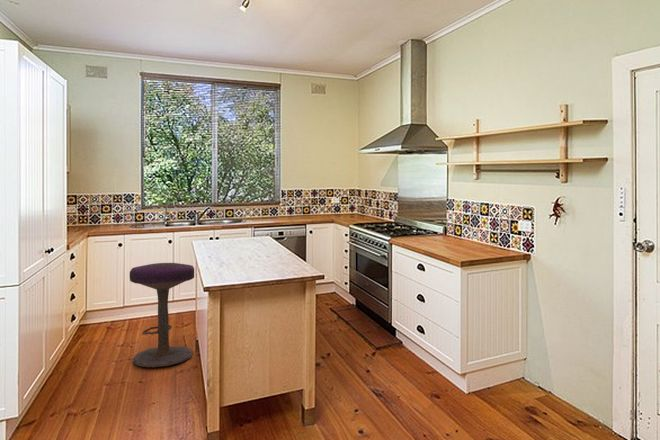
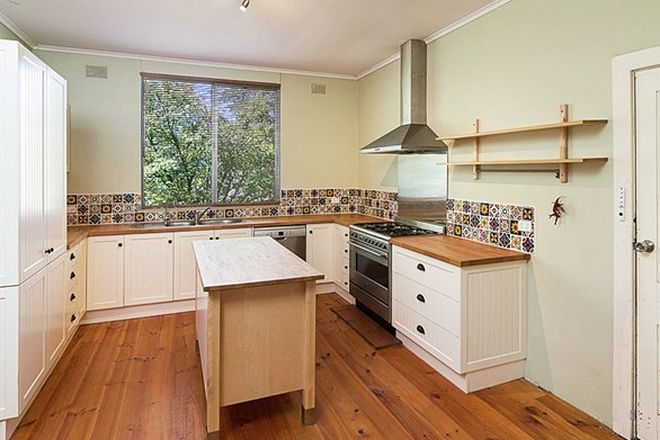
- stool [129,262,195,368]
